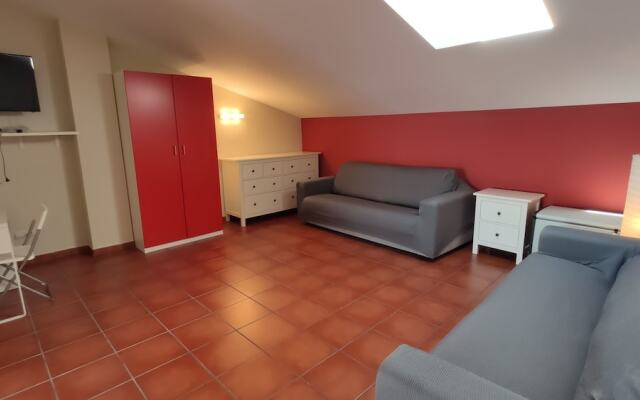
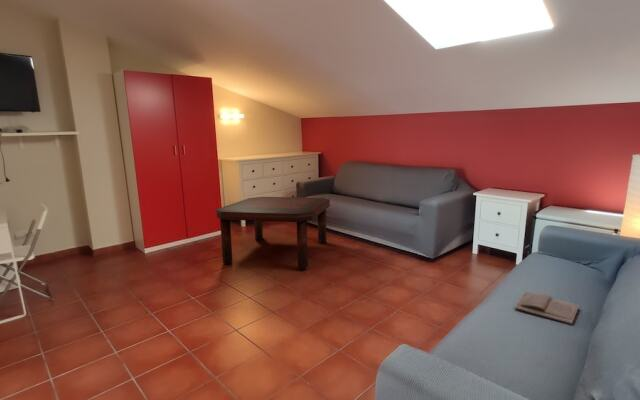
+ coffee table [215,196,331,269]
+ book [514,291,580,325]
